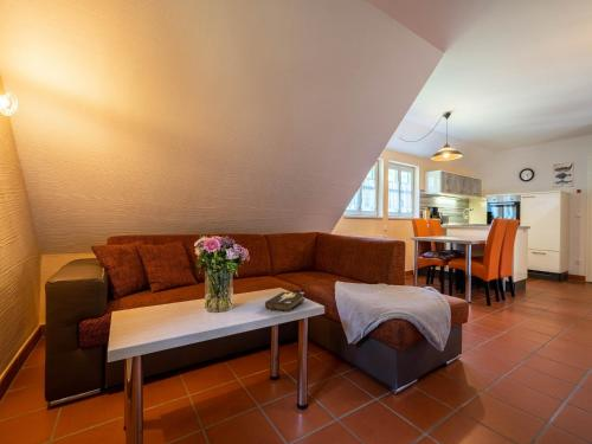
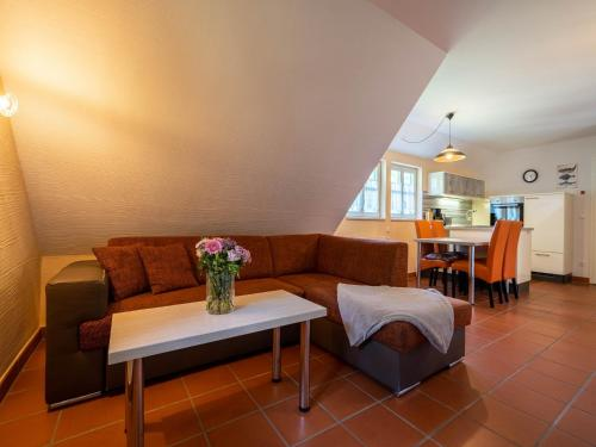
- hardback book [264,291,305,313]
